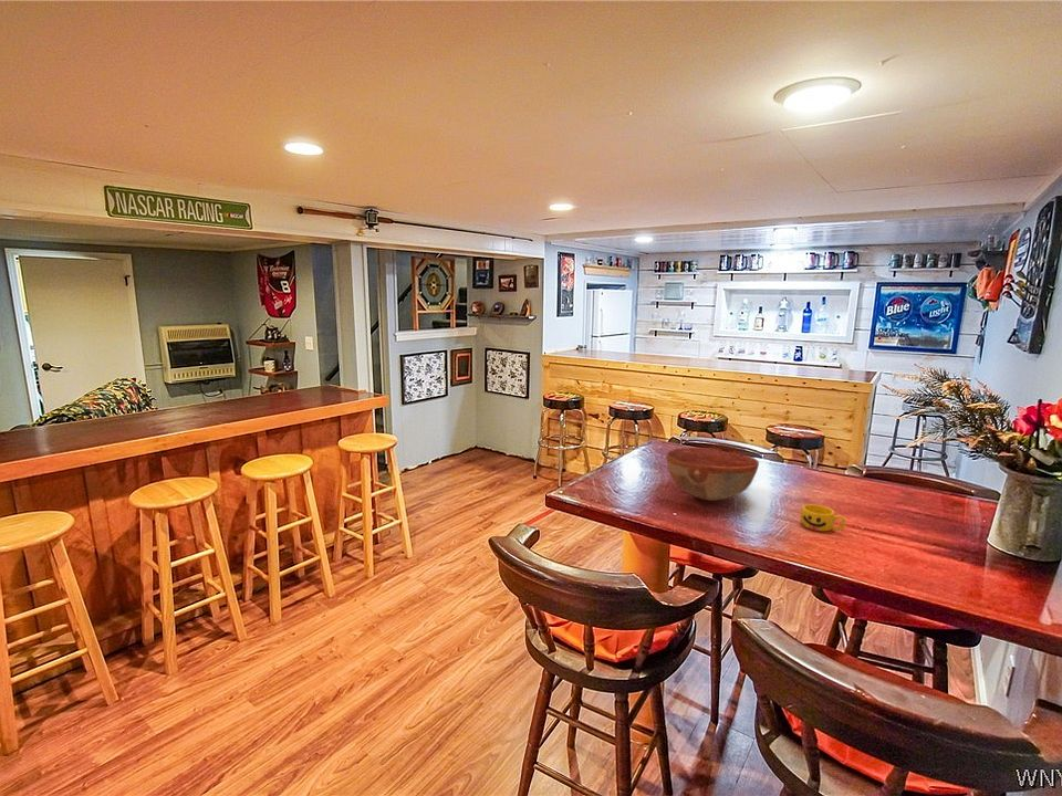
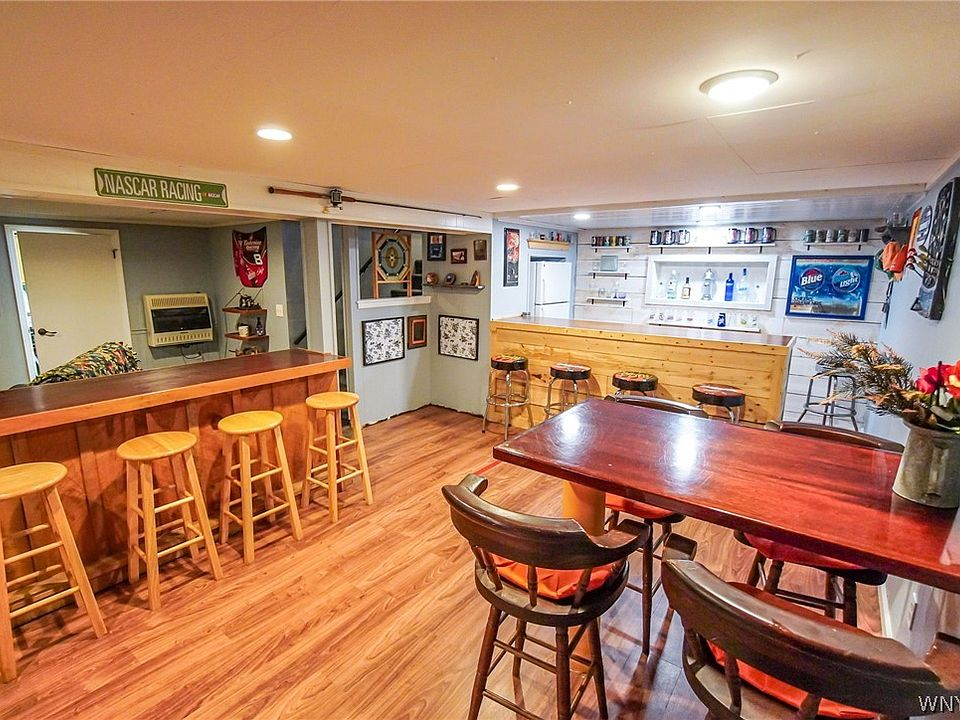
- bowl [666,447,760,502]
- cup [800,503,846,532]
